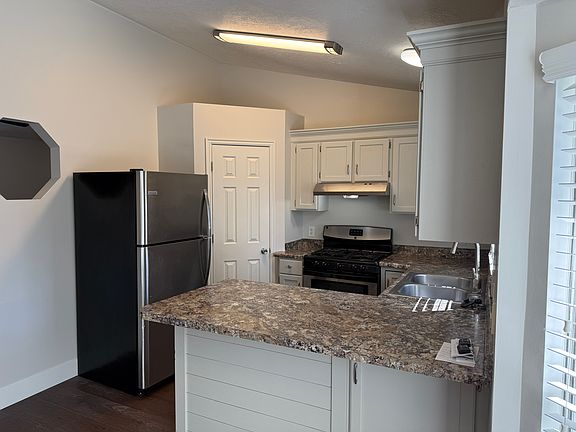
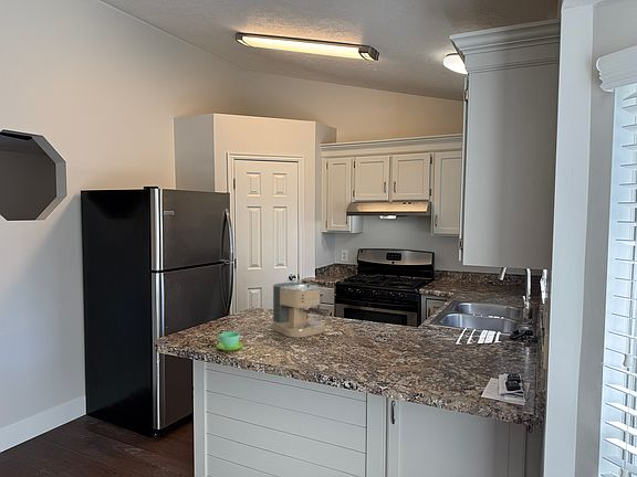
+ cup [216,331,244,351]
+ coffee maker [271,282,328,339]
